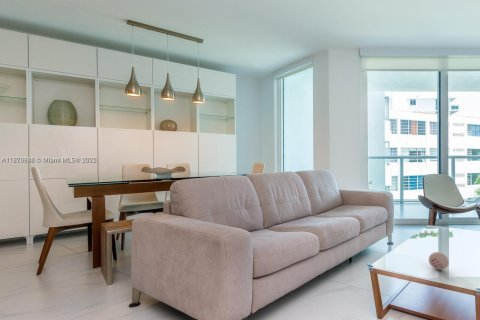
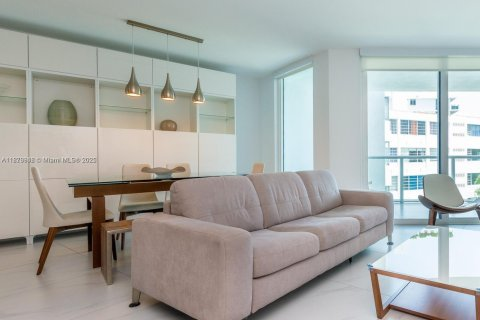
- decorative ball [428,251,450,271]
